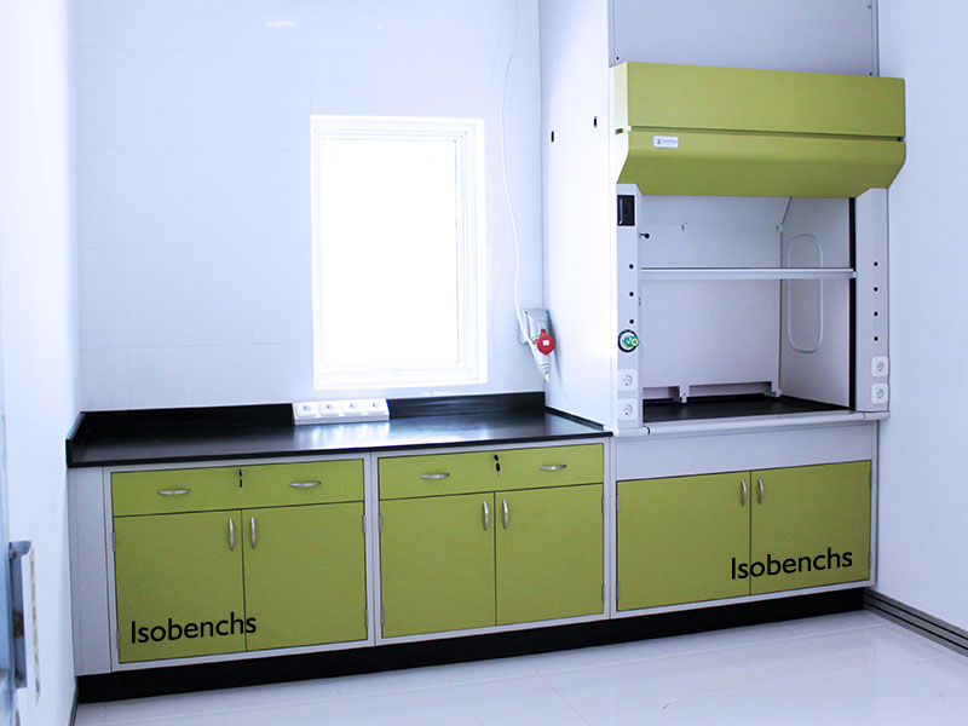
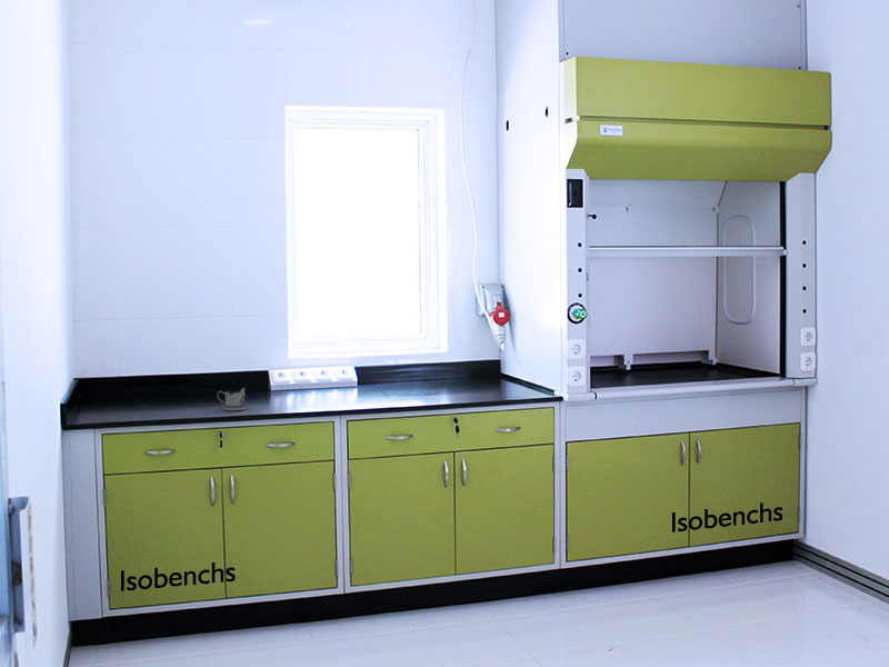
+ tea glass holder [217,387,247,411]
